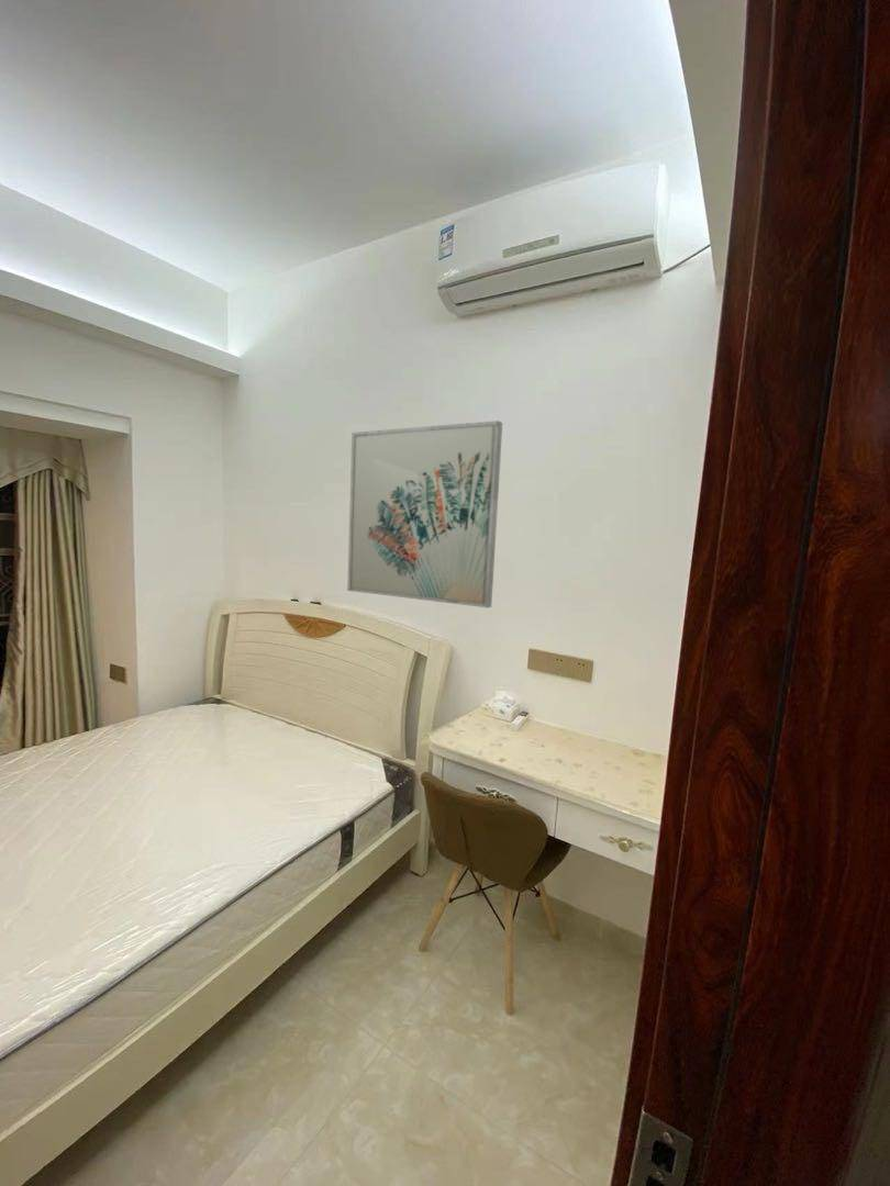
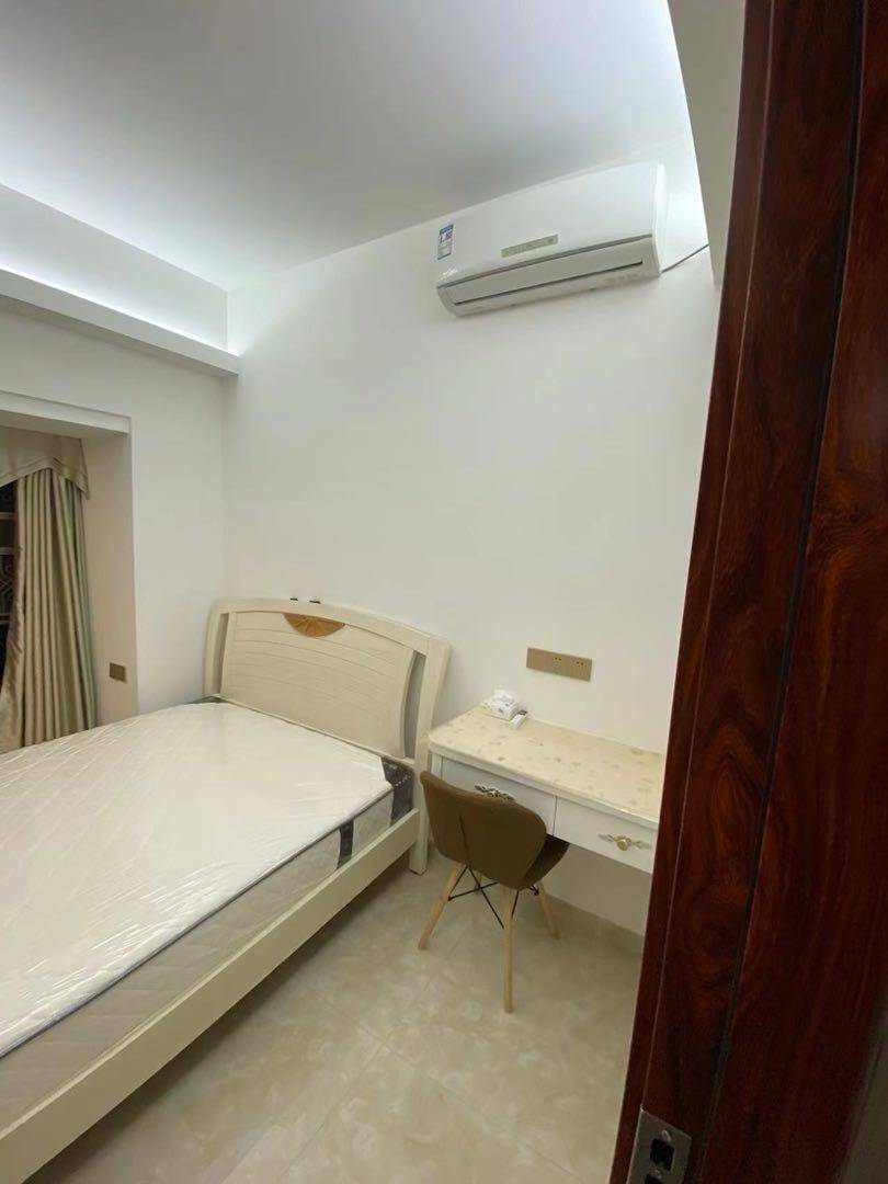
- wall art [346,419,503,608]
